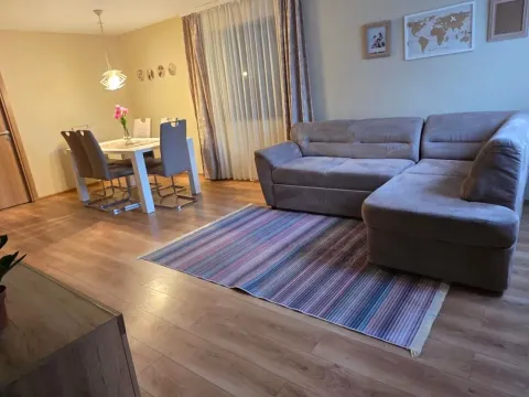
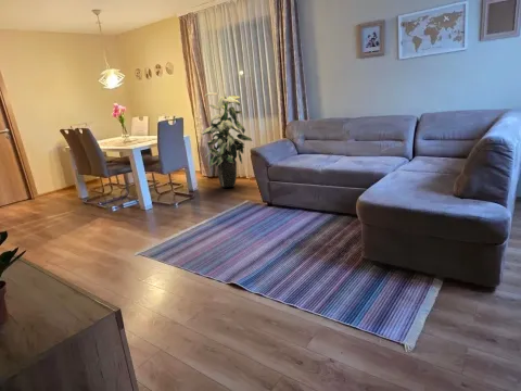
+ indoor plant [201,91,253,188]
